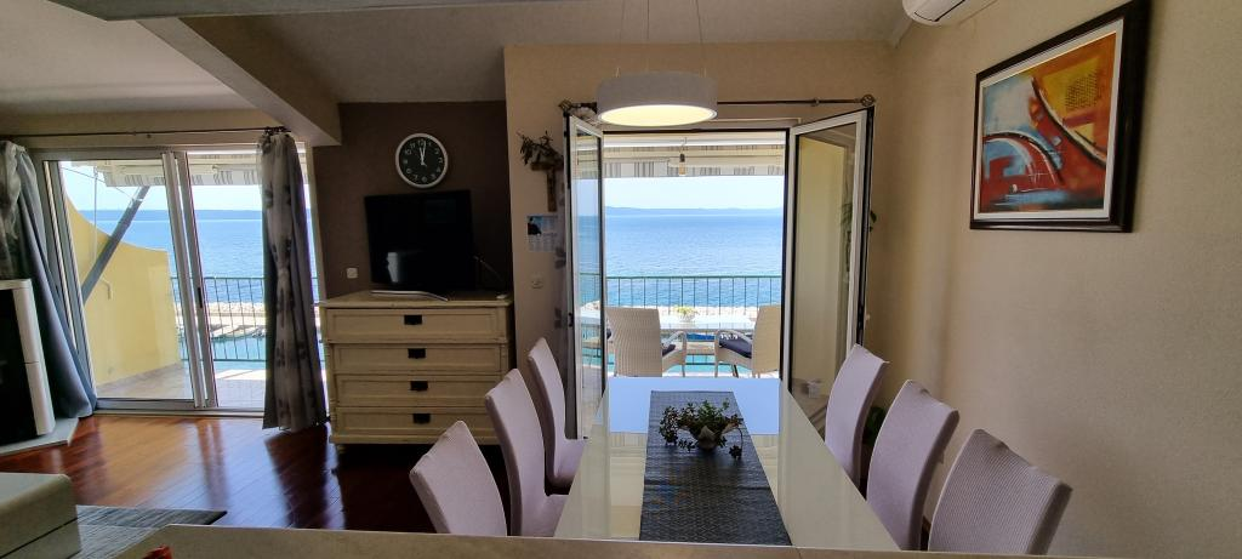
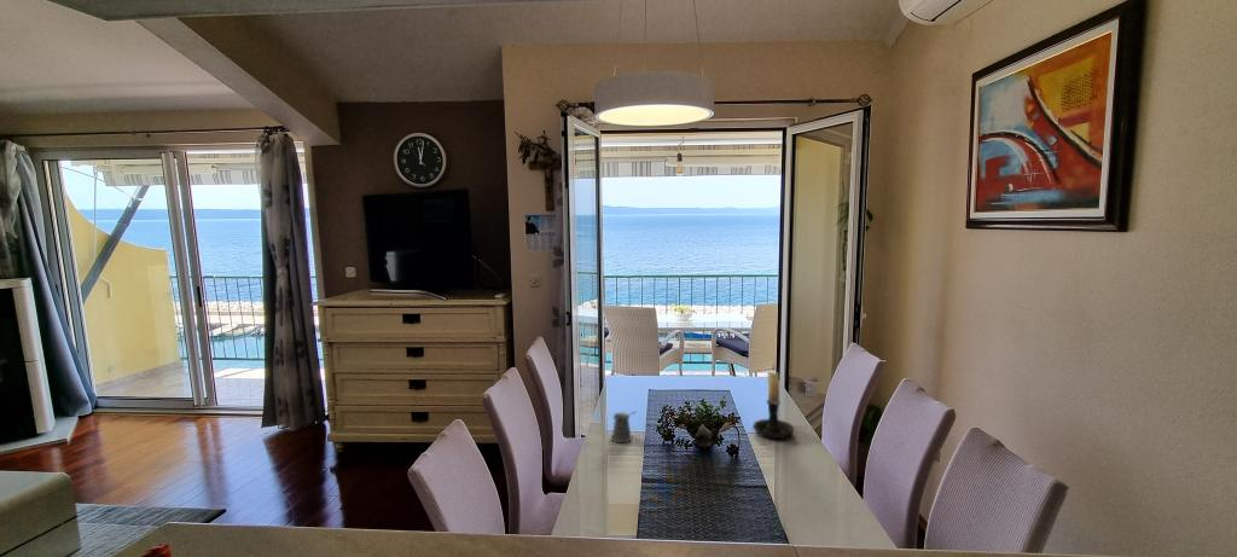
+ pepper shaker [610,411,637,443]
+ candle holder [751,360,795,440]
